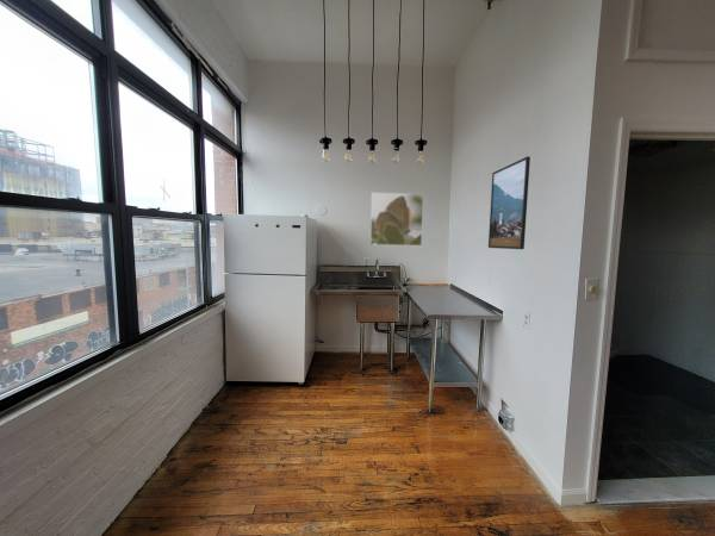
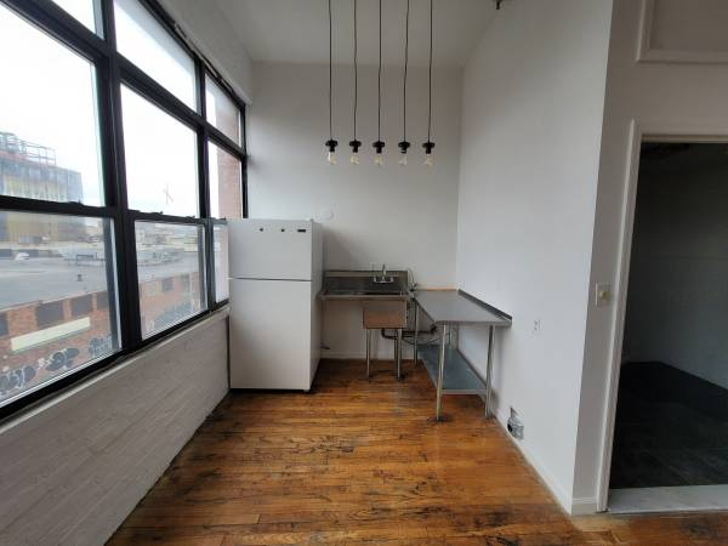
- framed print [369,192,424,247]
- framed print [487,155,531,250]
